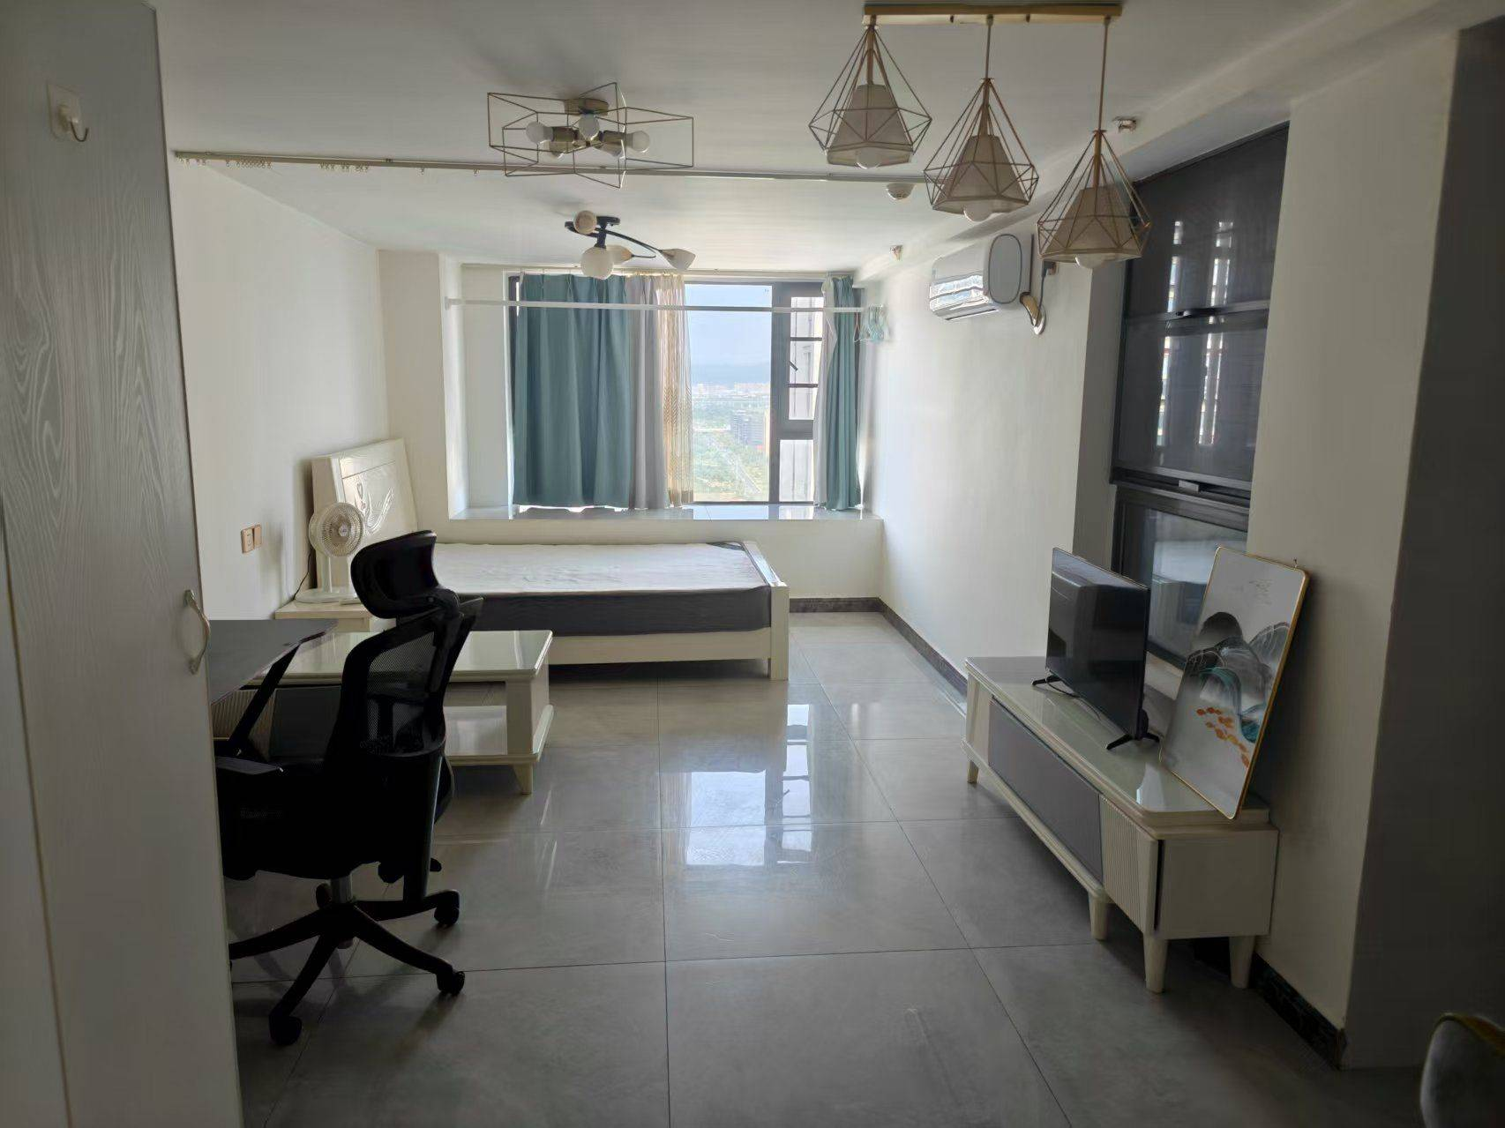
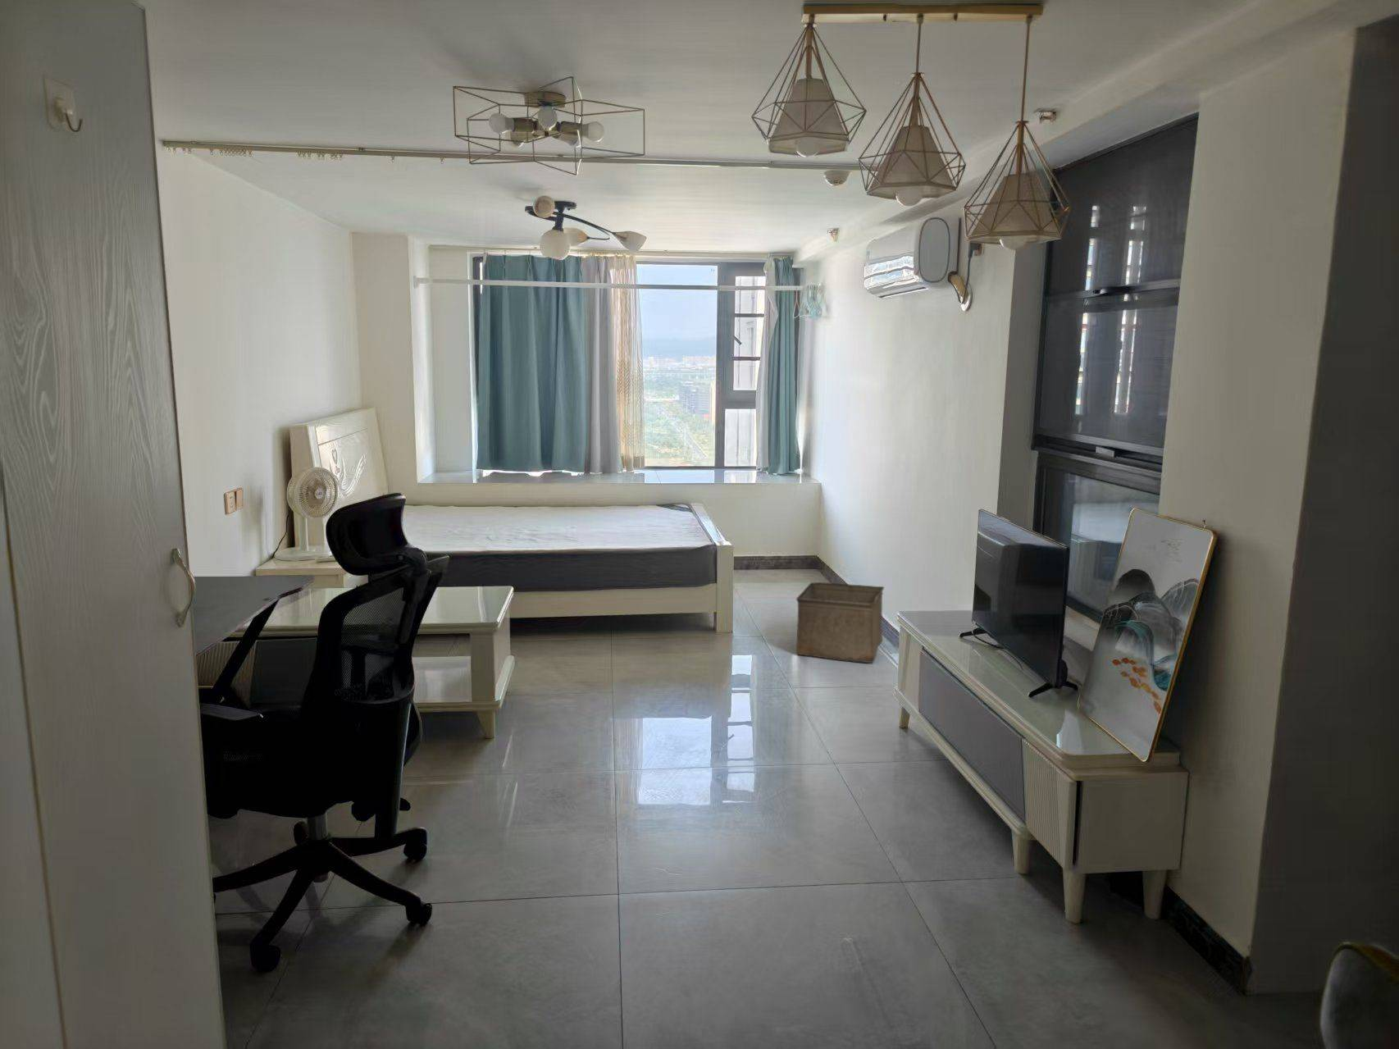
+ storage bin [795,582,885,663]
